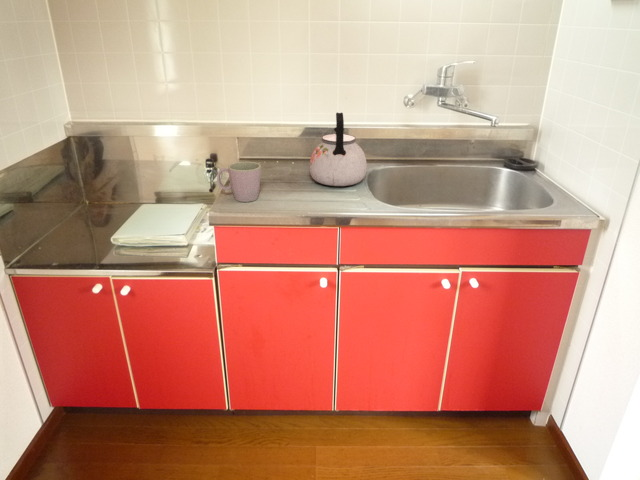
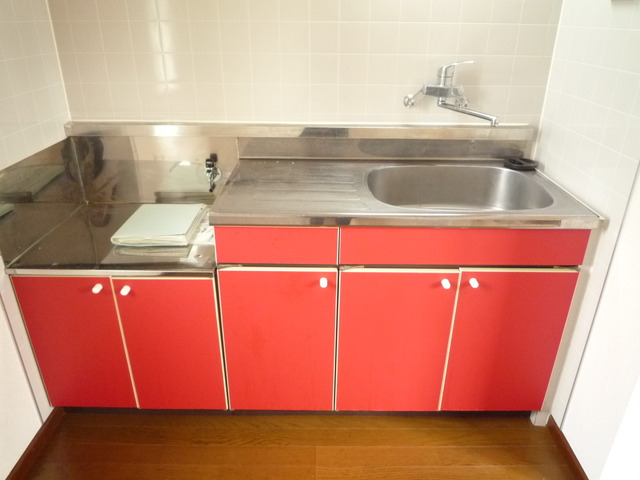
- kettle [309,112,368,187]
- mug [216,161,262,203]
